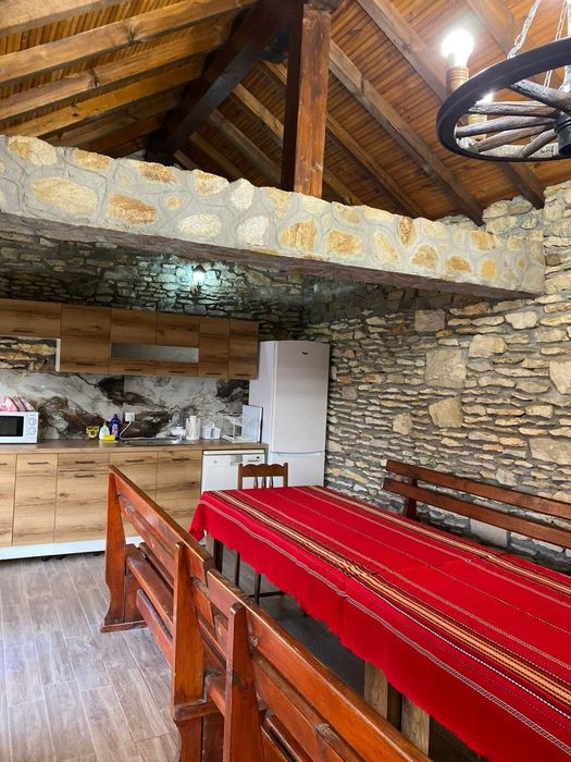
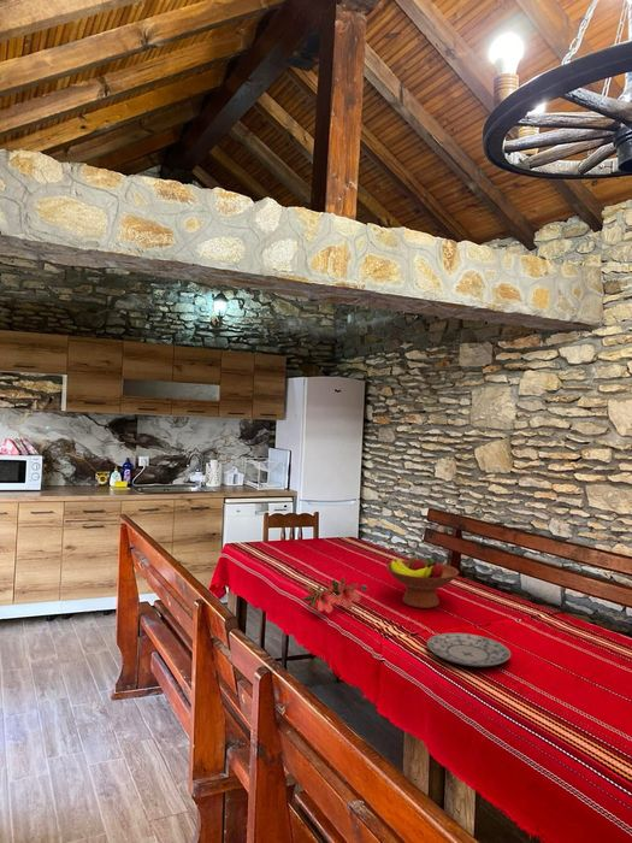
+ fruit bowl [385,555,460,609]
+ flower [300,576,368,614]
+ plate [426,631,512,667]
